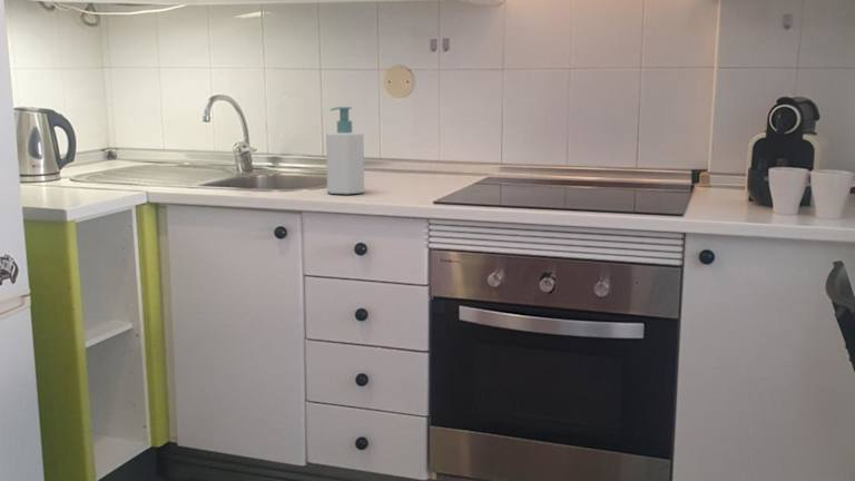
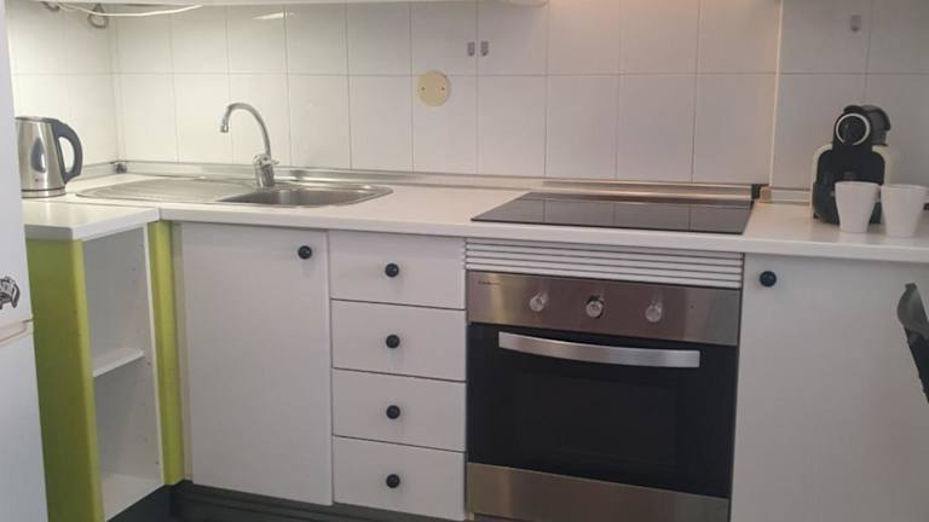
- soap bottle [325,106,365,195]
